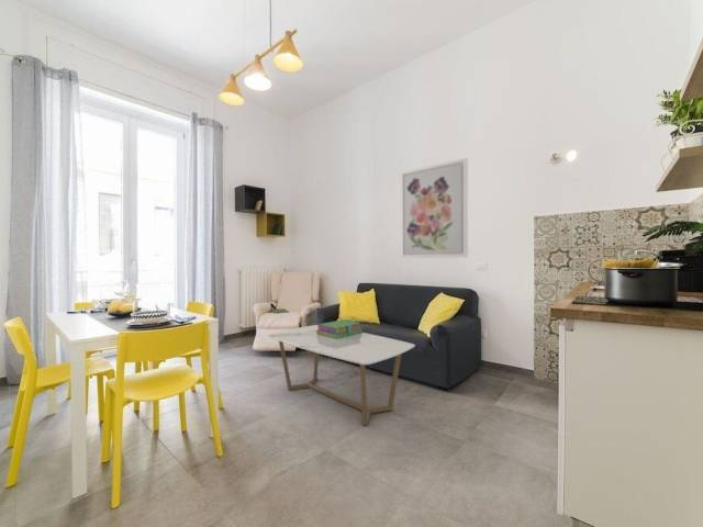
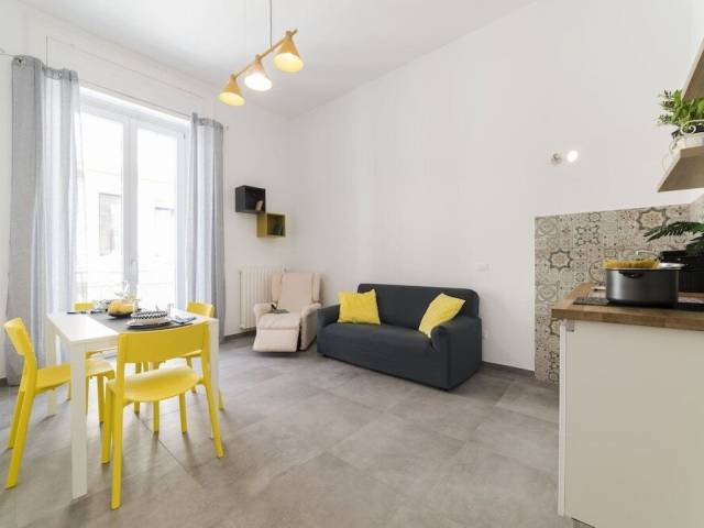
- wall art [400,157,469,259]
- stack of books [316,318,364,338]
- coffee table [267,324,416,427]
